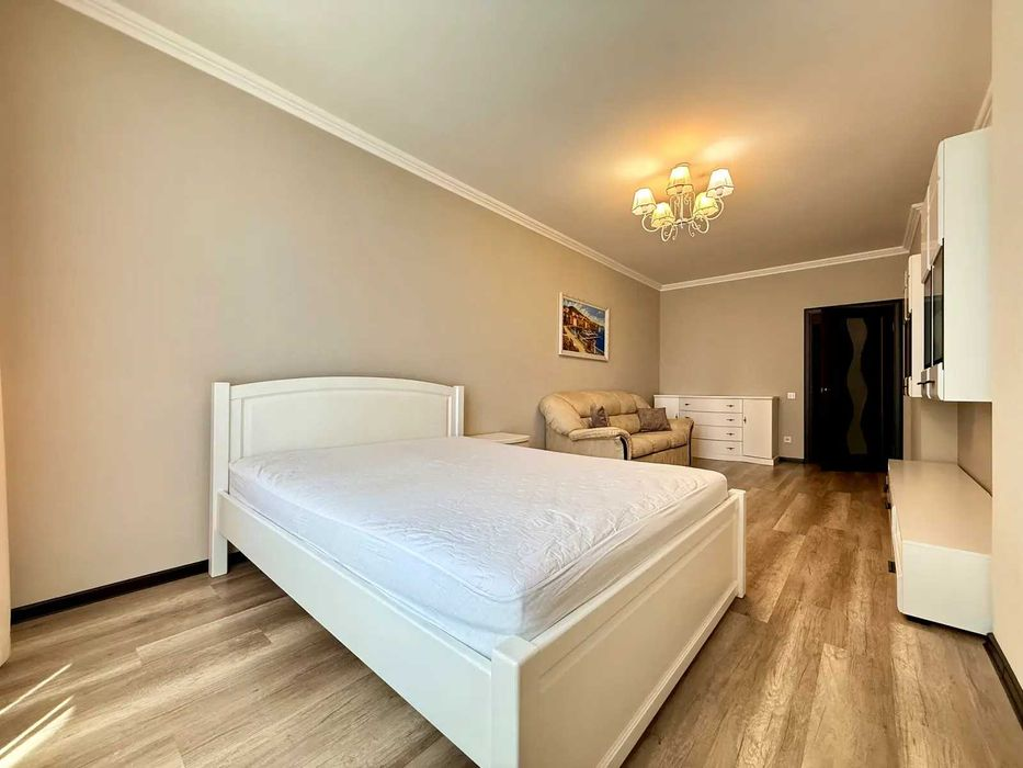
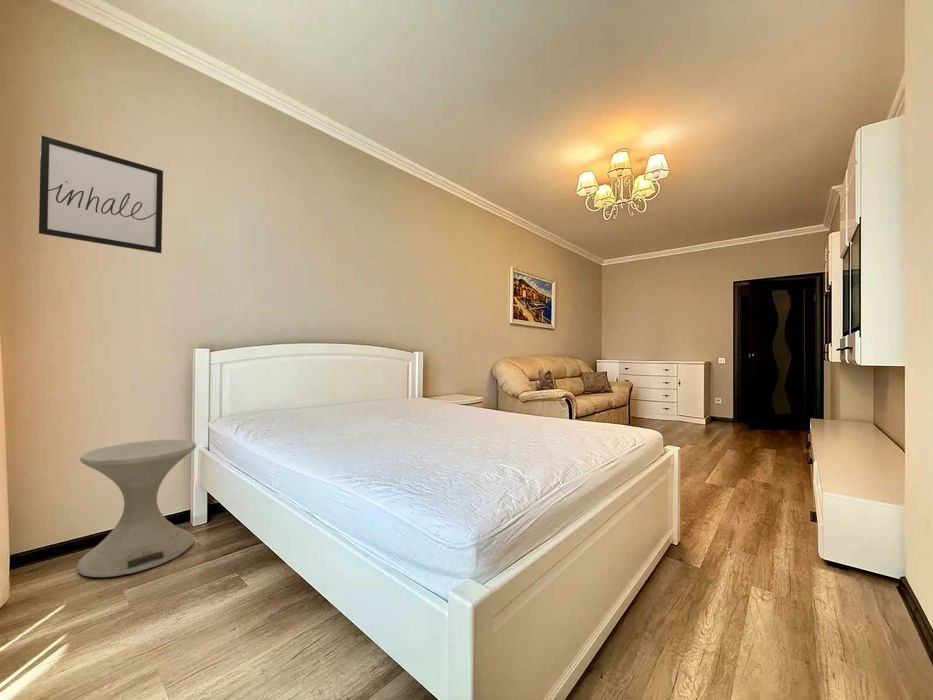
+ side table [76,439,197,578]
+ wall art [38,134,164,254]
